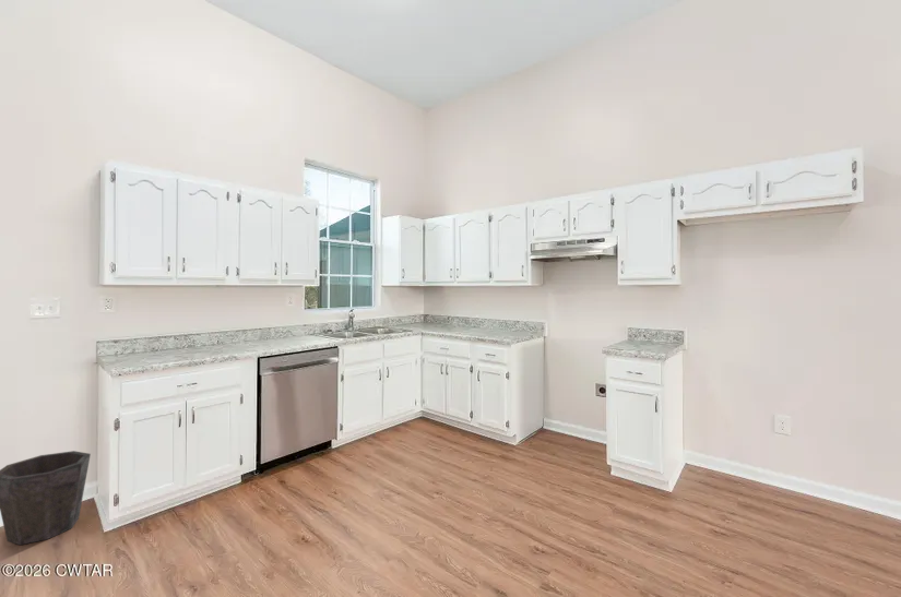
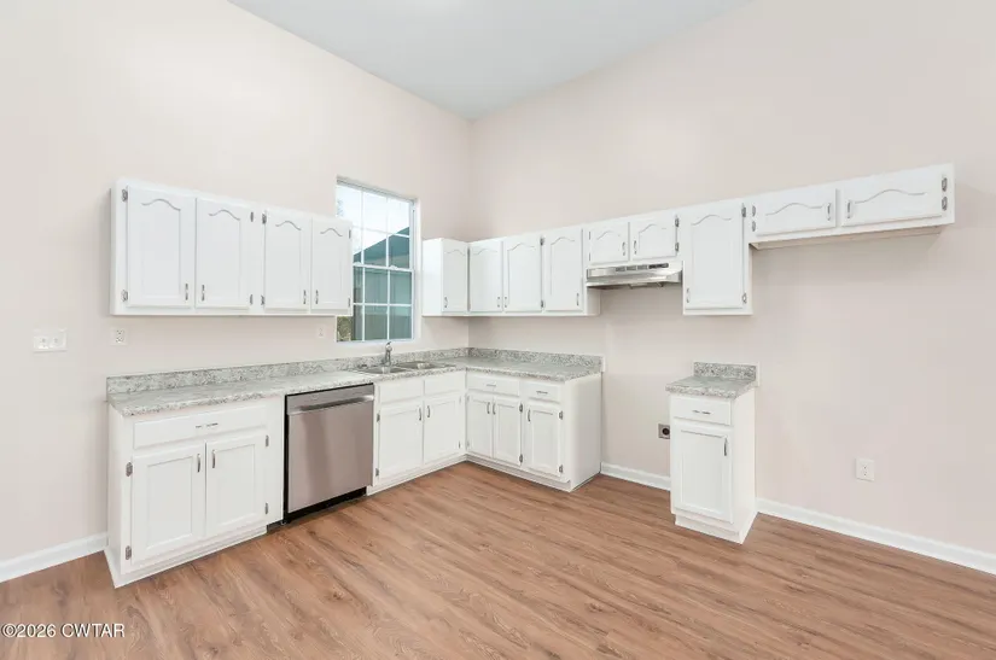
- waste bin [0,450,92,546]
